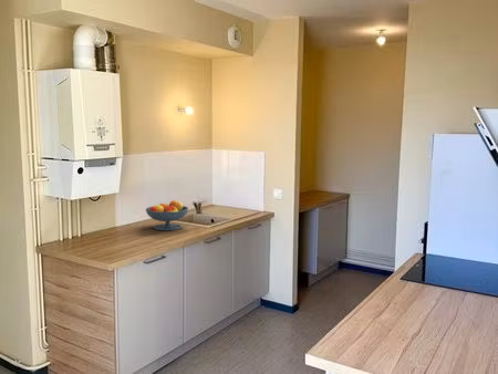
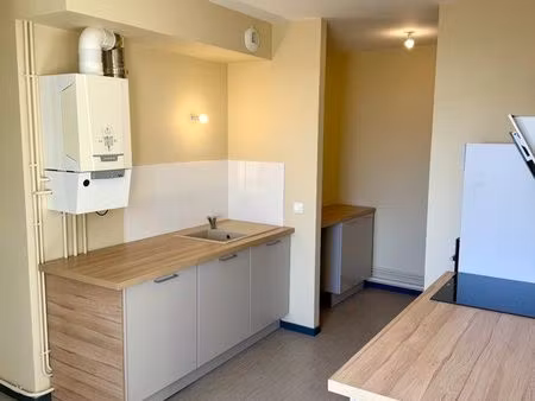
- fruit bowl [145,199,189,231]
